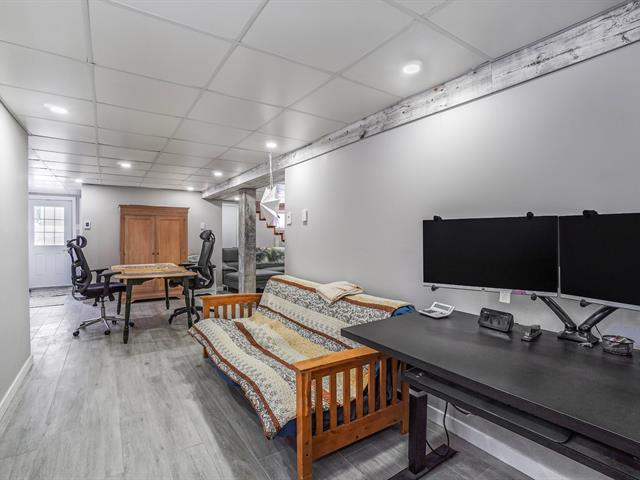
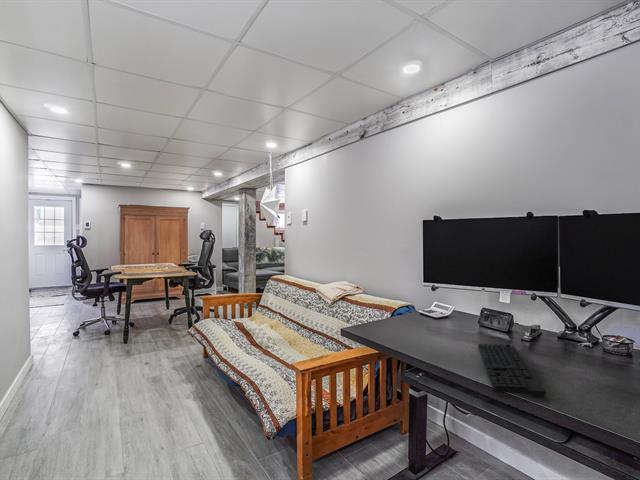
+ keyboard [477,343,547,399]
